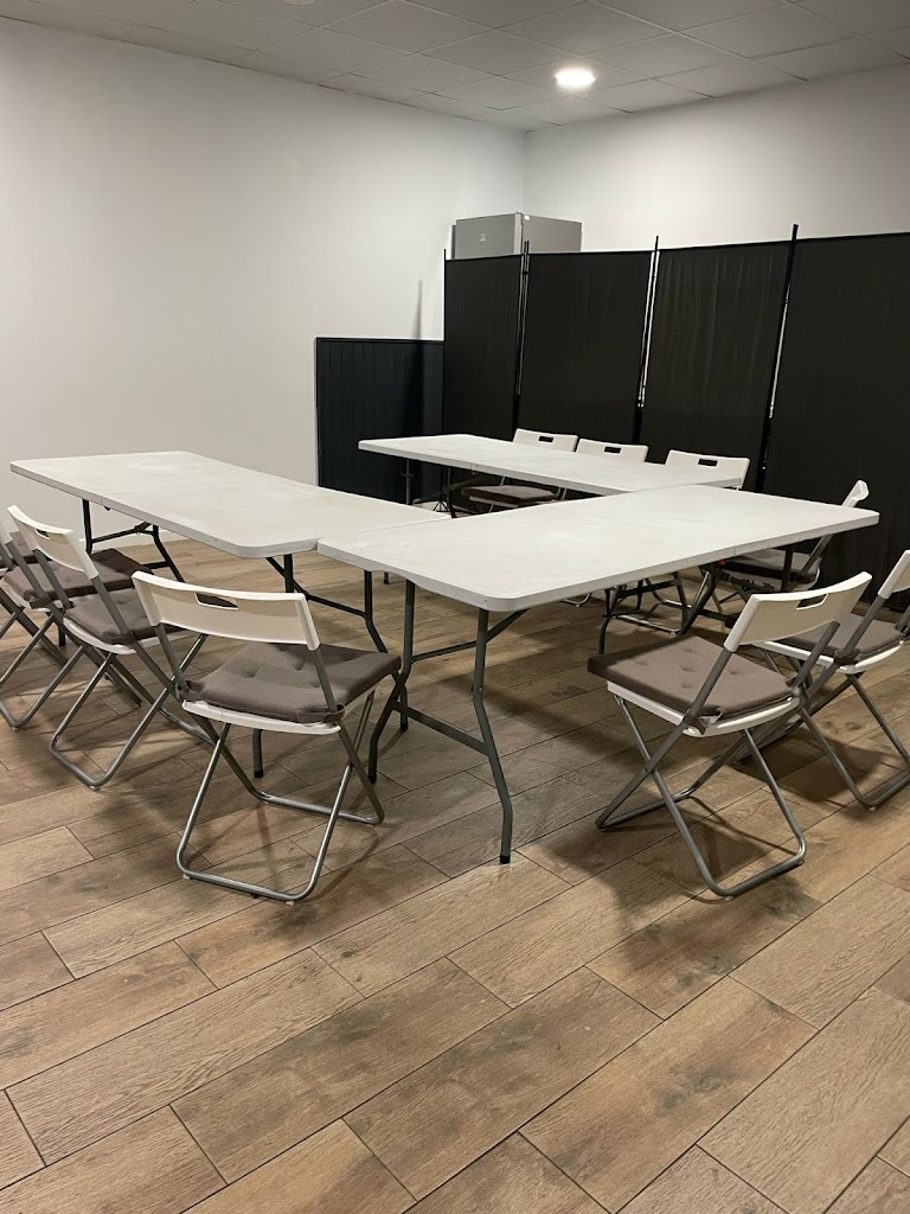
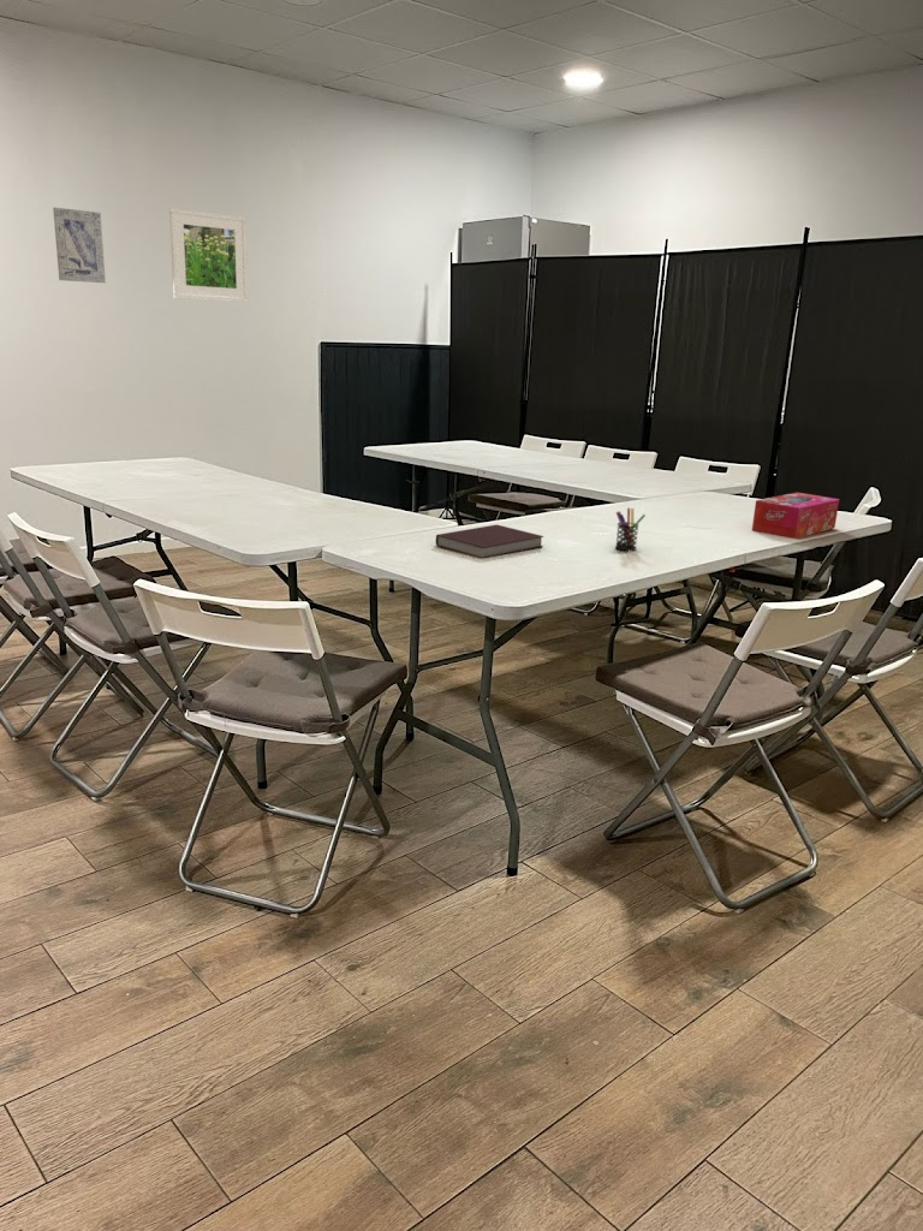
+ notebook [435,524,544,559]
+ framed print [168,207,249,303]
+ tissue box [751,492,840,540]
+ wall art [52,207,107,284]
+ pen holder [614,507,647,552]
